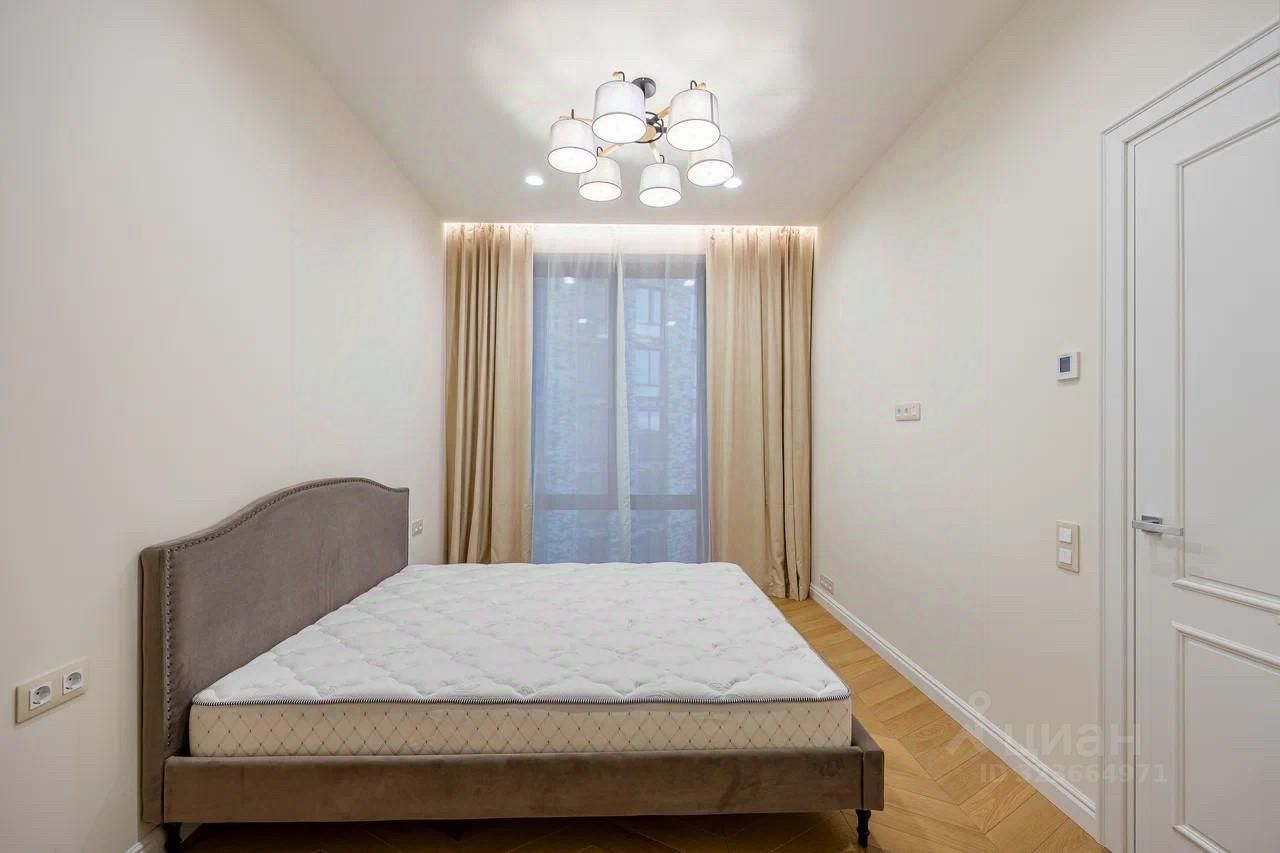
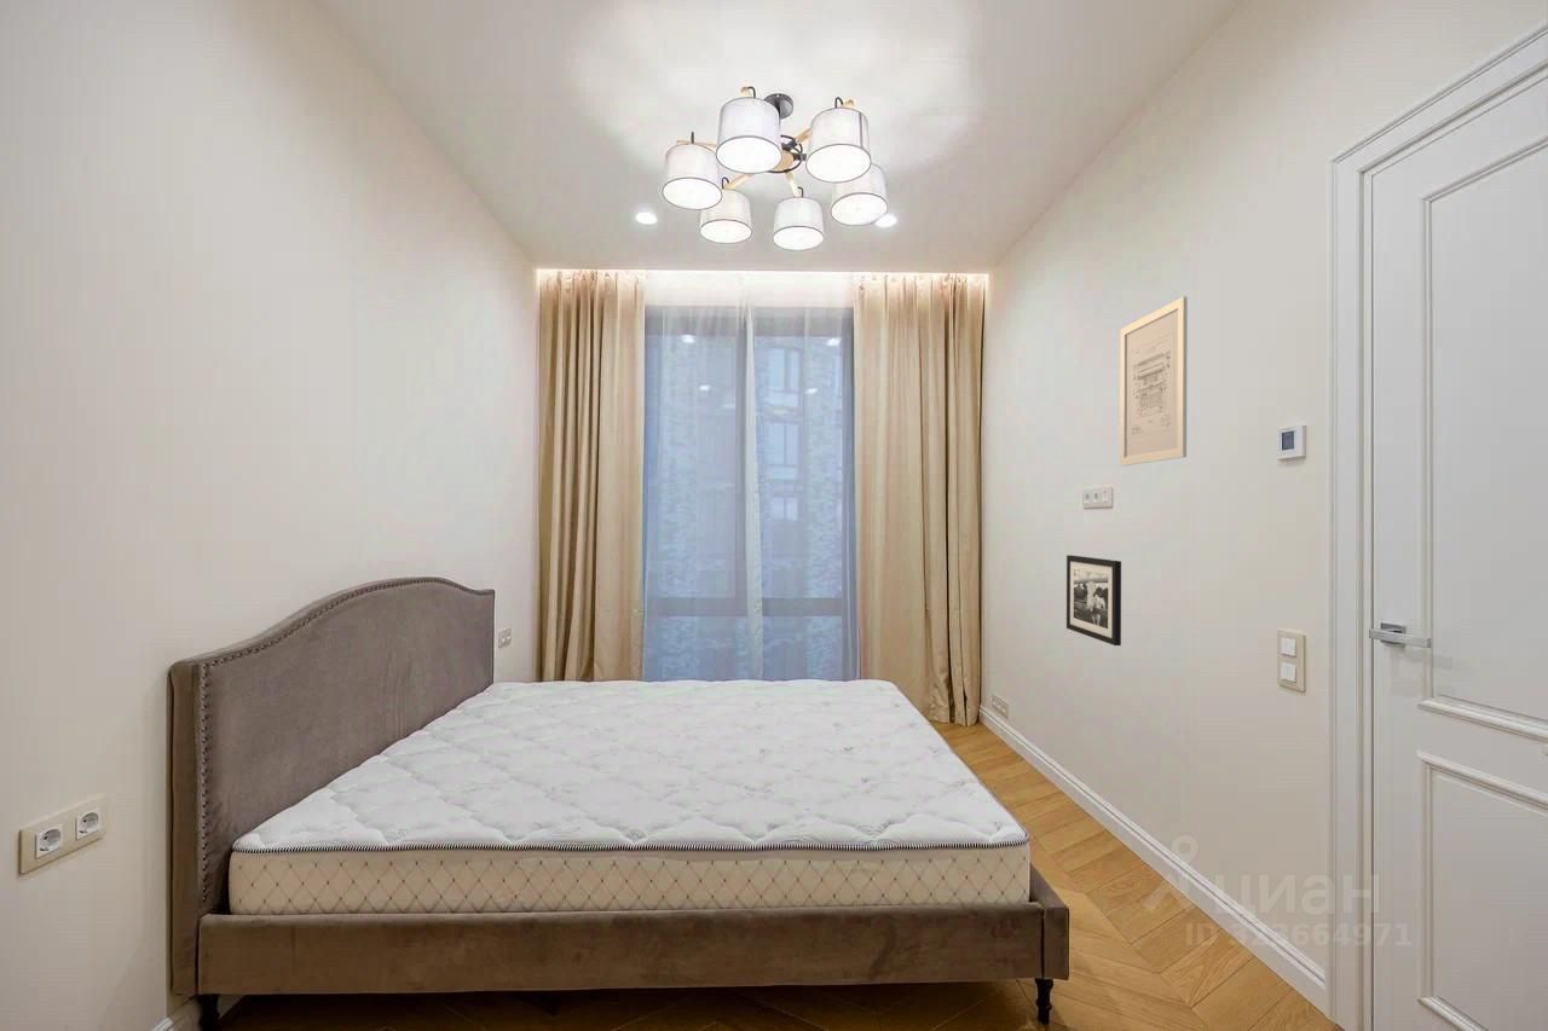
+ wall art [1119,296,1189,467]
+ picture frame [1065,554,1122,647]
